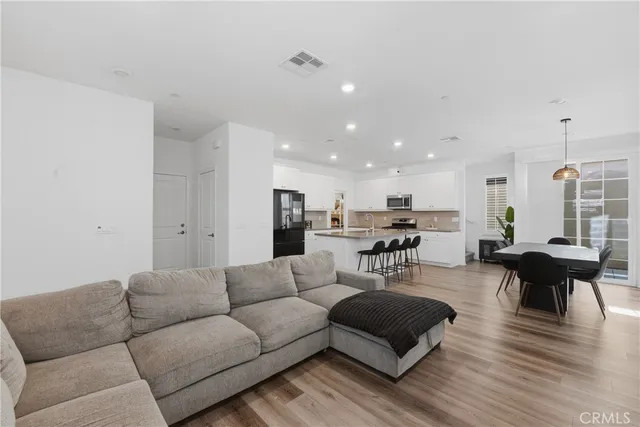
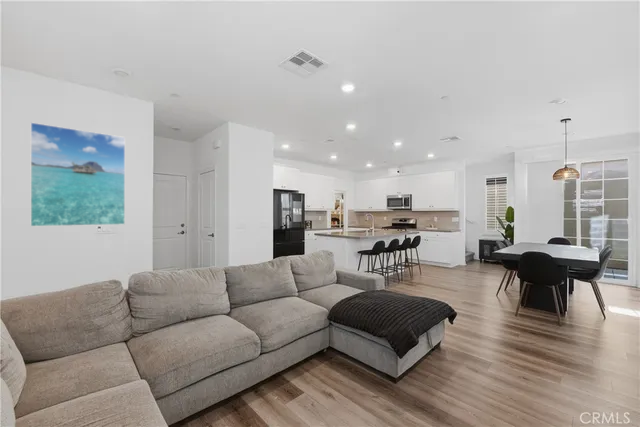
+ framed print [30,122,126,227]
